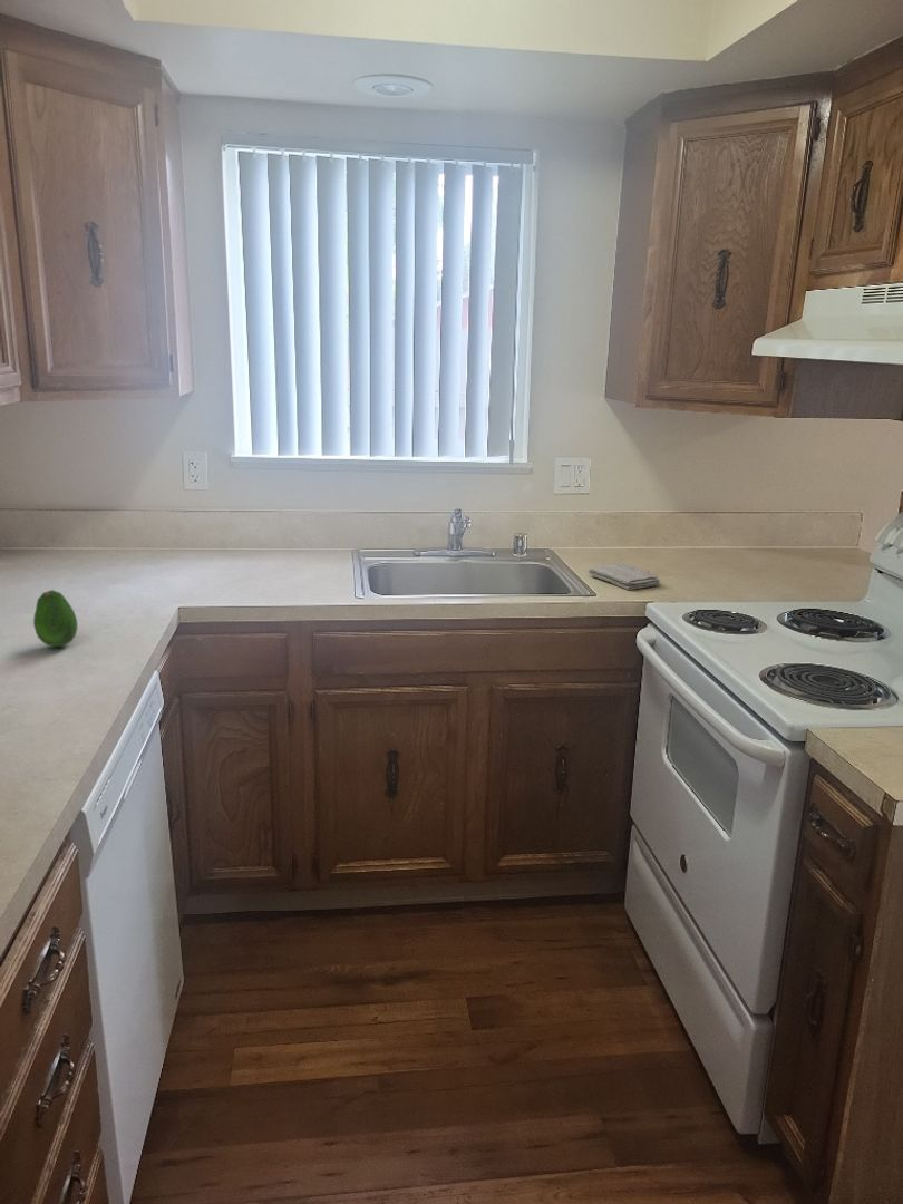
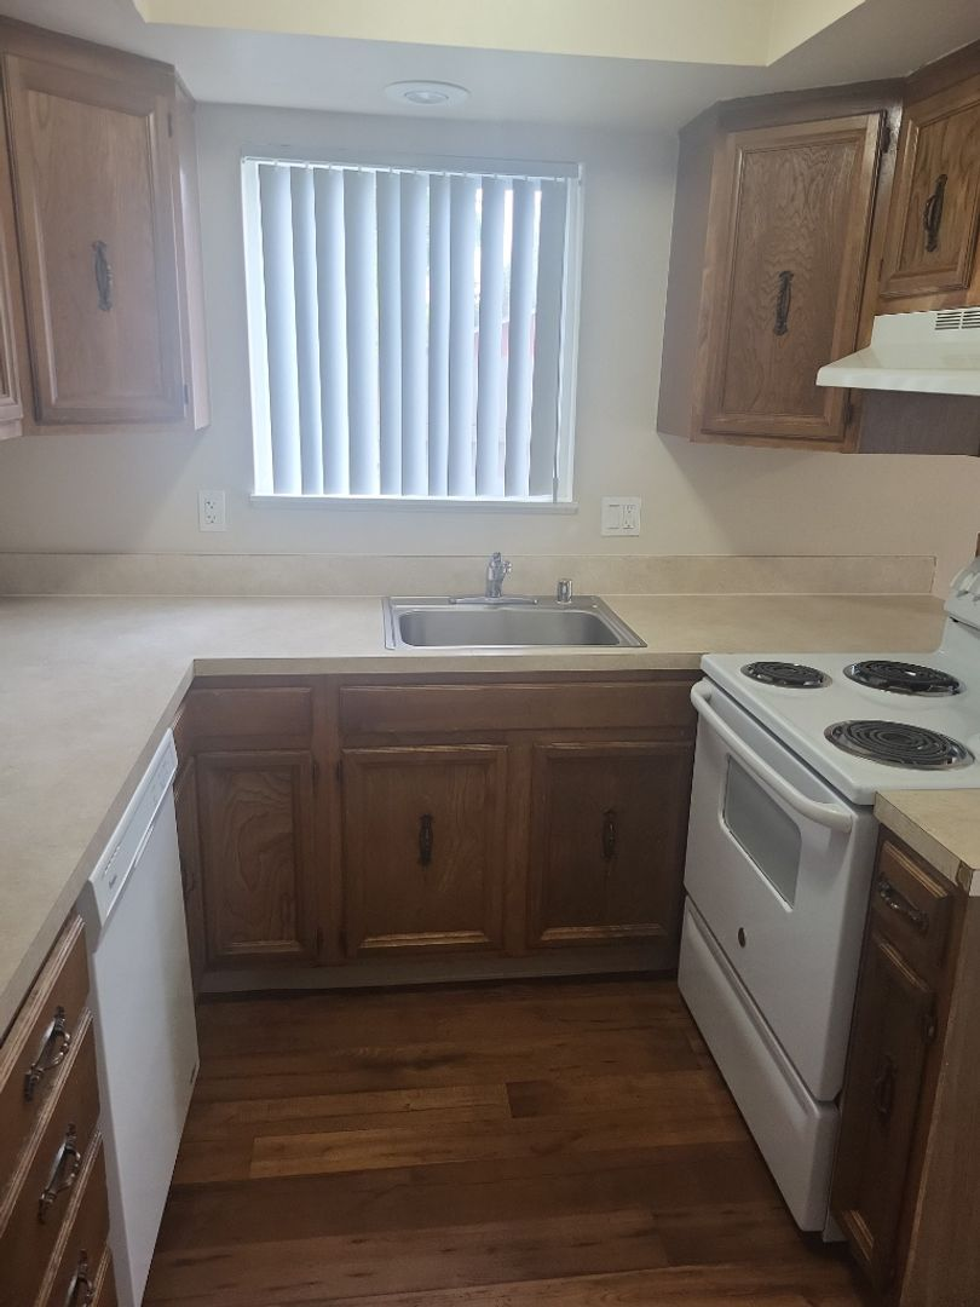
- fruit [32,589,78,648]
- washcloth [588,562,661,591]
